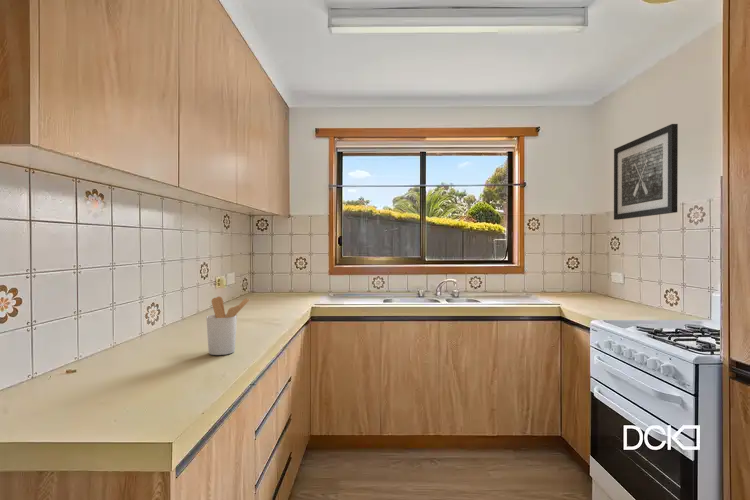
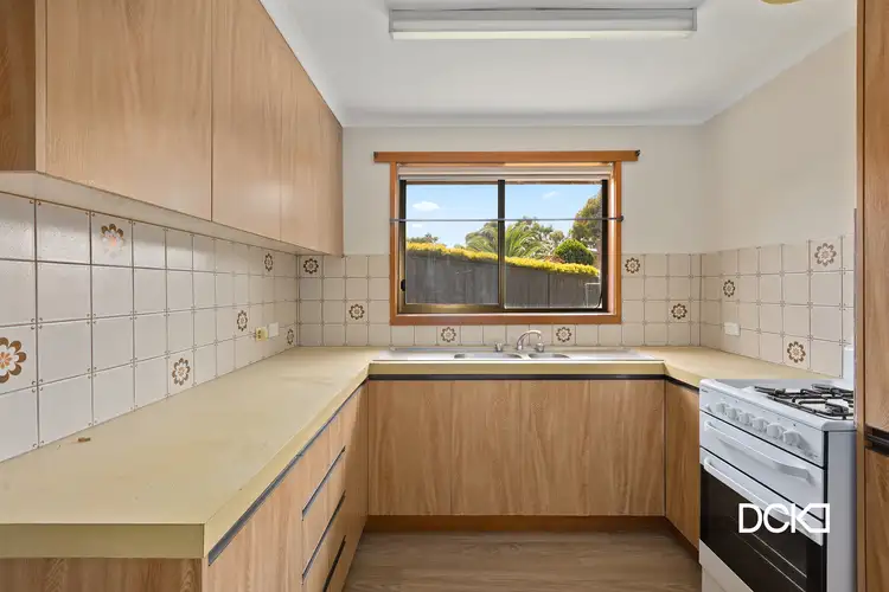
- wall art [613,123,679,221]
- utensil holder [205,296,250,356]
